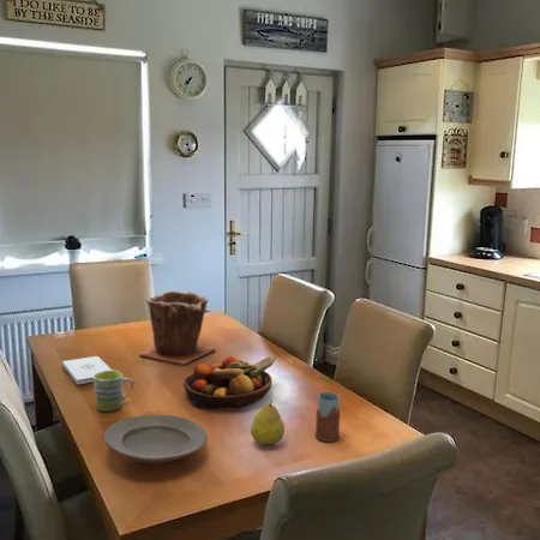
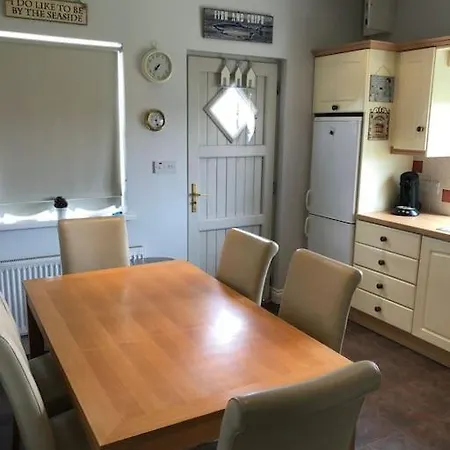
- drinking glass [314,391,341,443]
- plate [103,413,209,464]
- notepad [61,355,113,385]
- fruit [250,400,286,446]
- plant pot [138,290,217,365]
- mug [92,370,134,413]
- fruit bowl [182,355,277,410]
